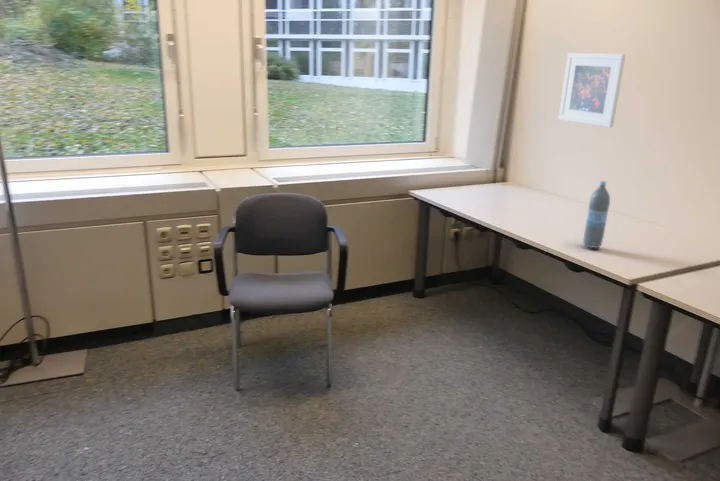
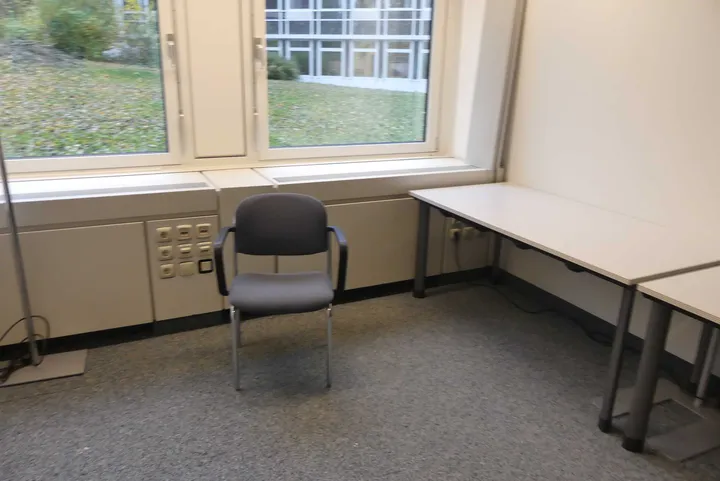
- water bottle [582,180,611,250]
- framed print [558,52,627,128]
